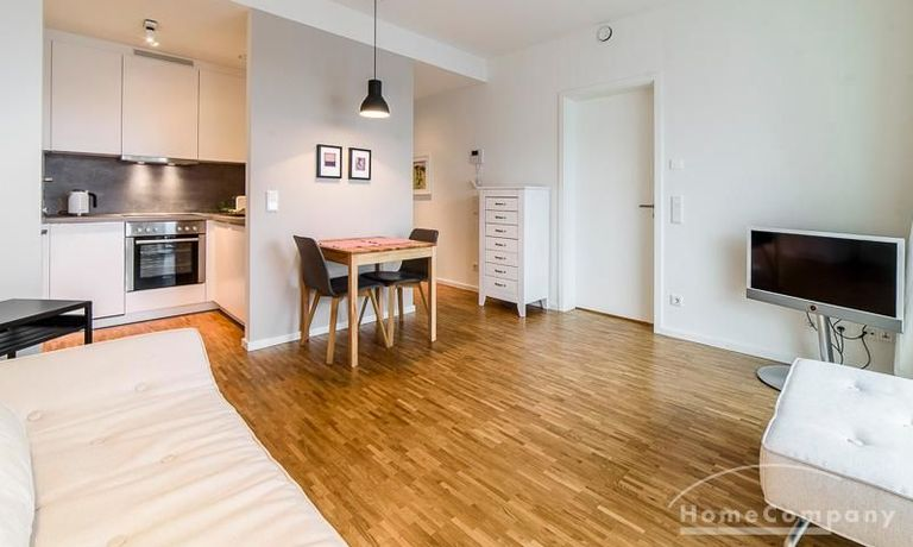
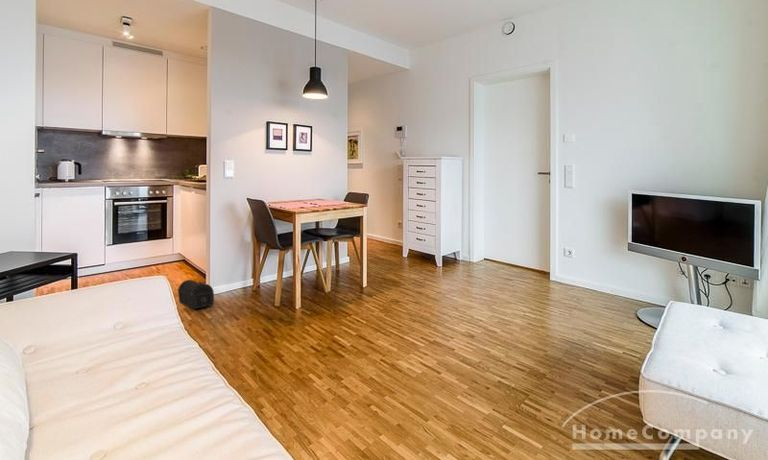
+ treasure chest [176,279,215,310]
